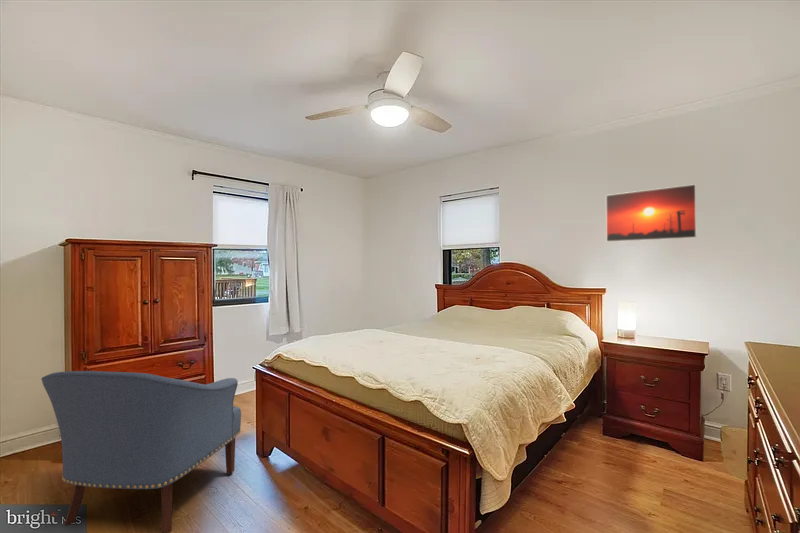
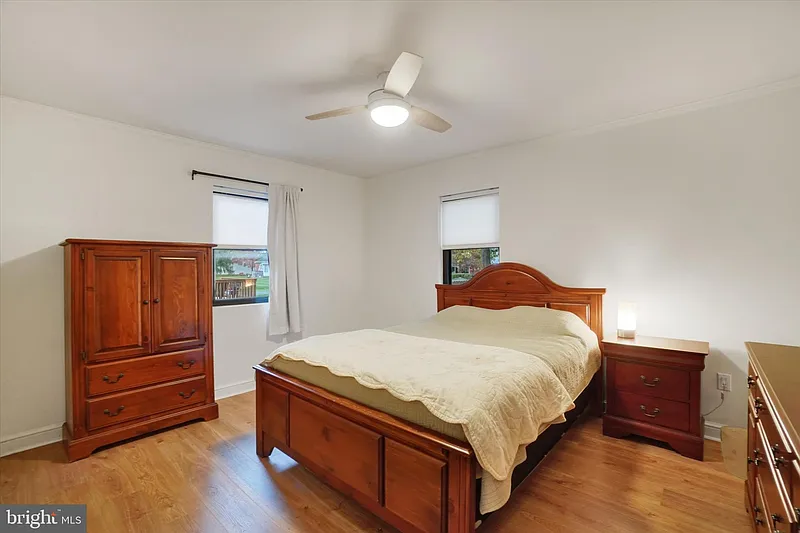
- chair [40,370,242,533]
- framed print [605,183,698,243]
